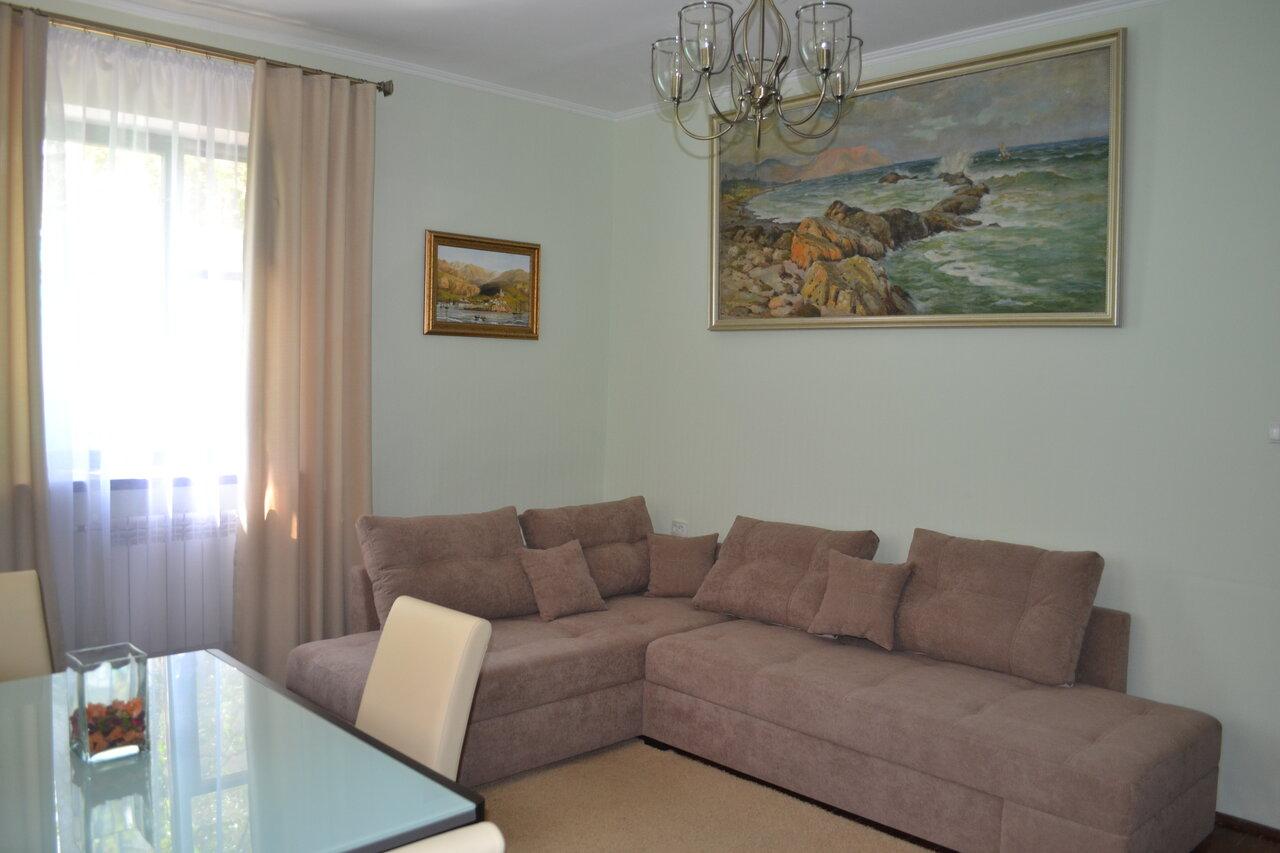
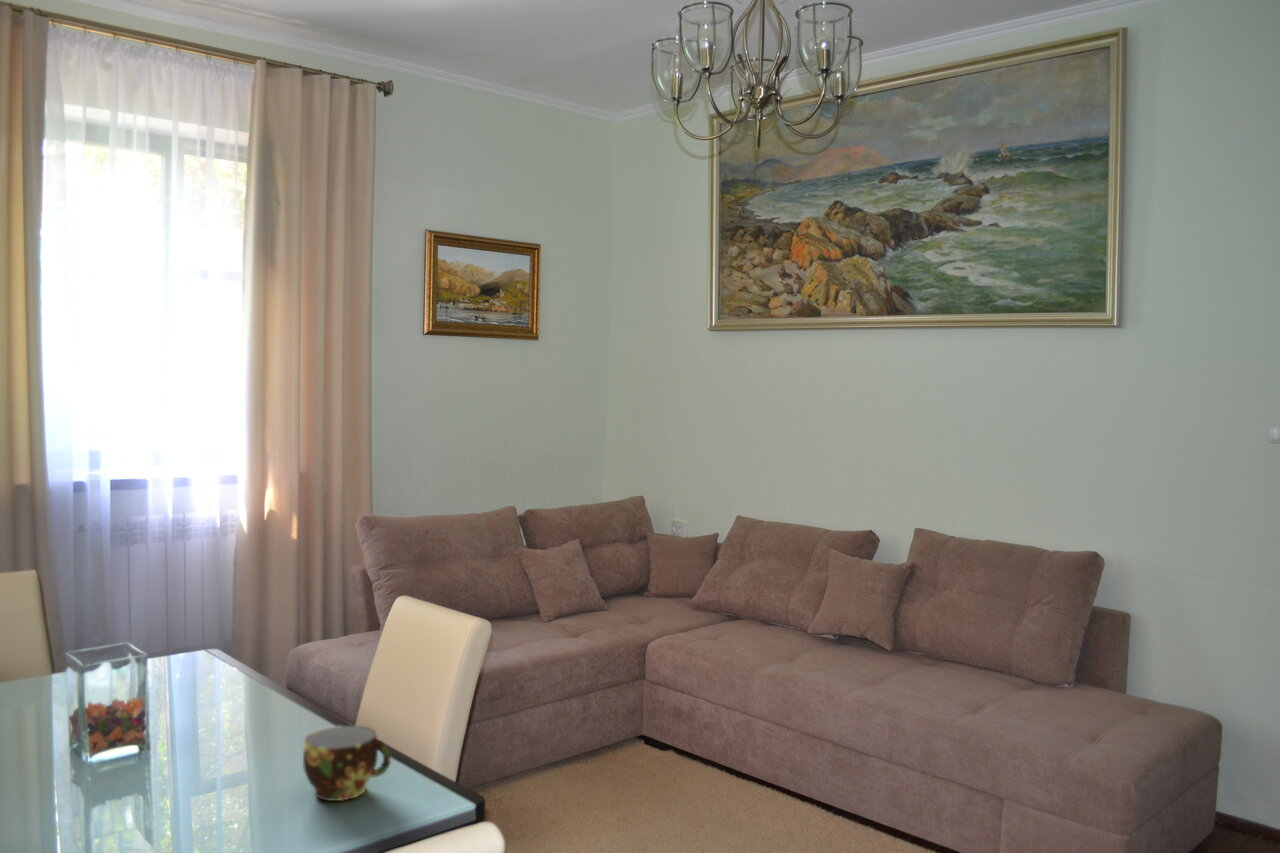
+ cup [302,724,392,802]
